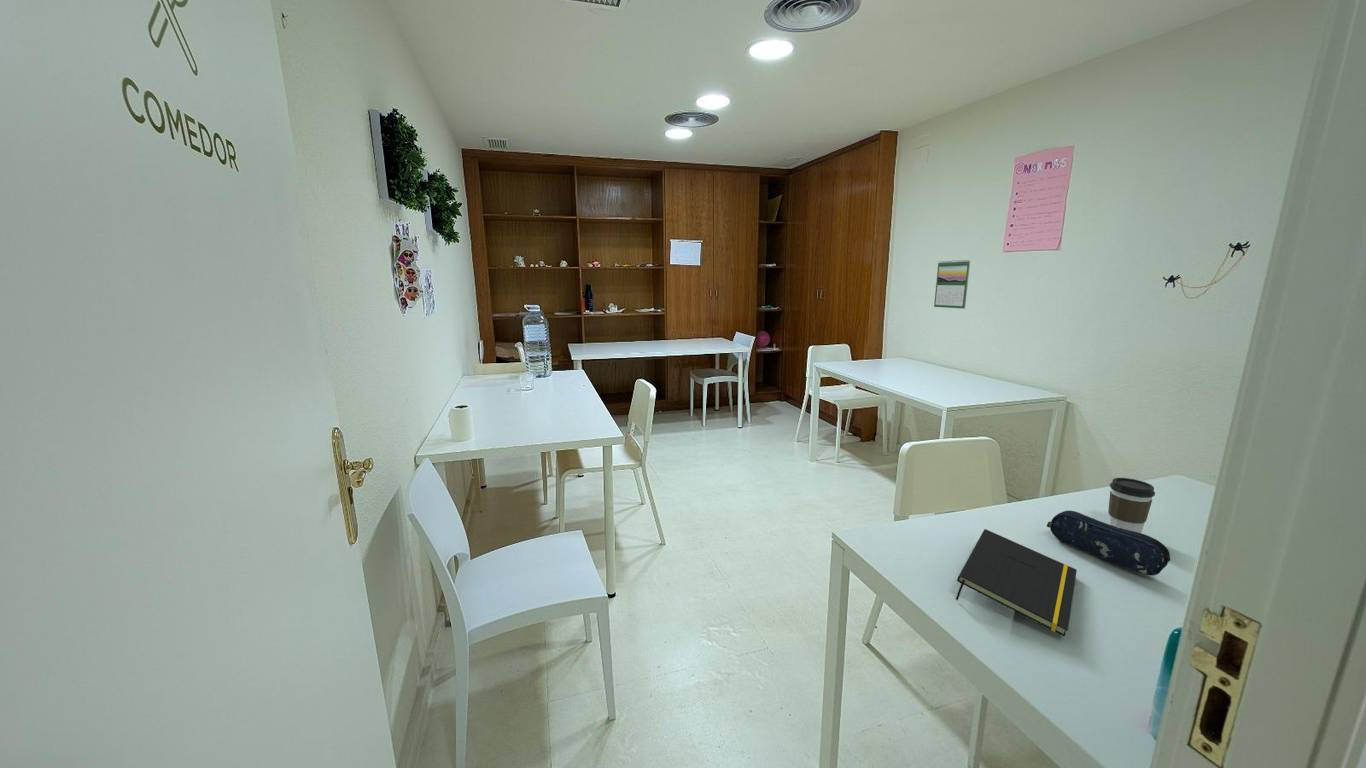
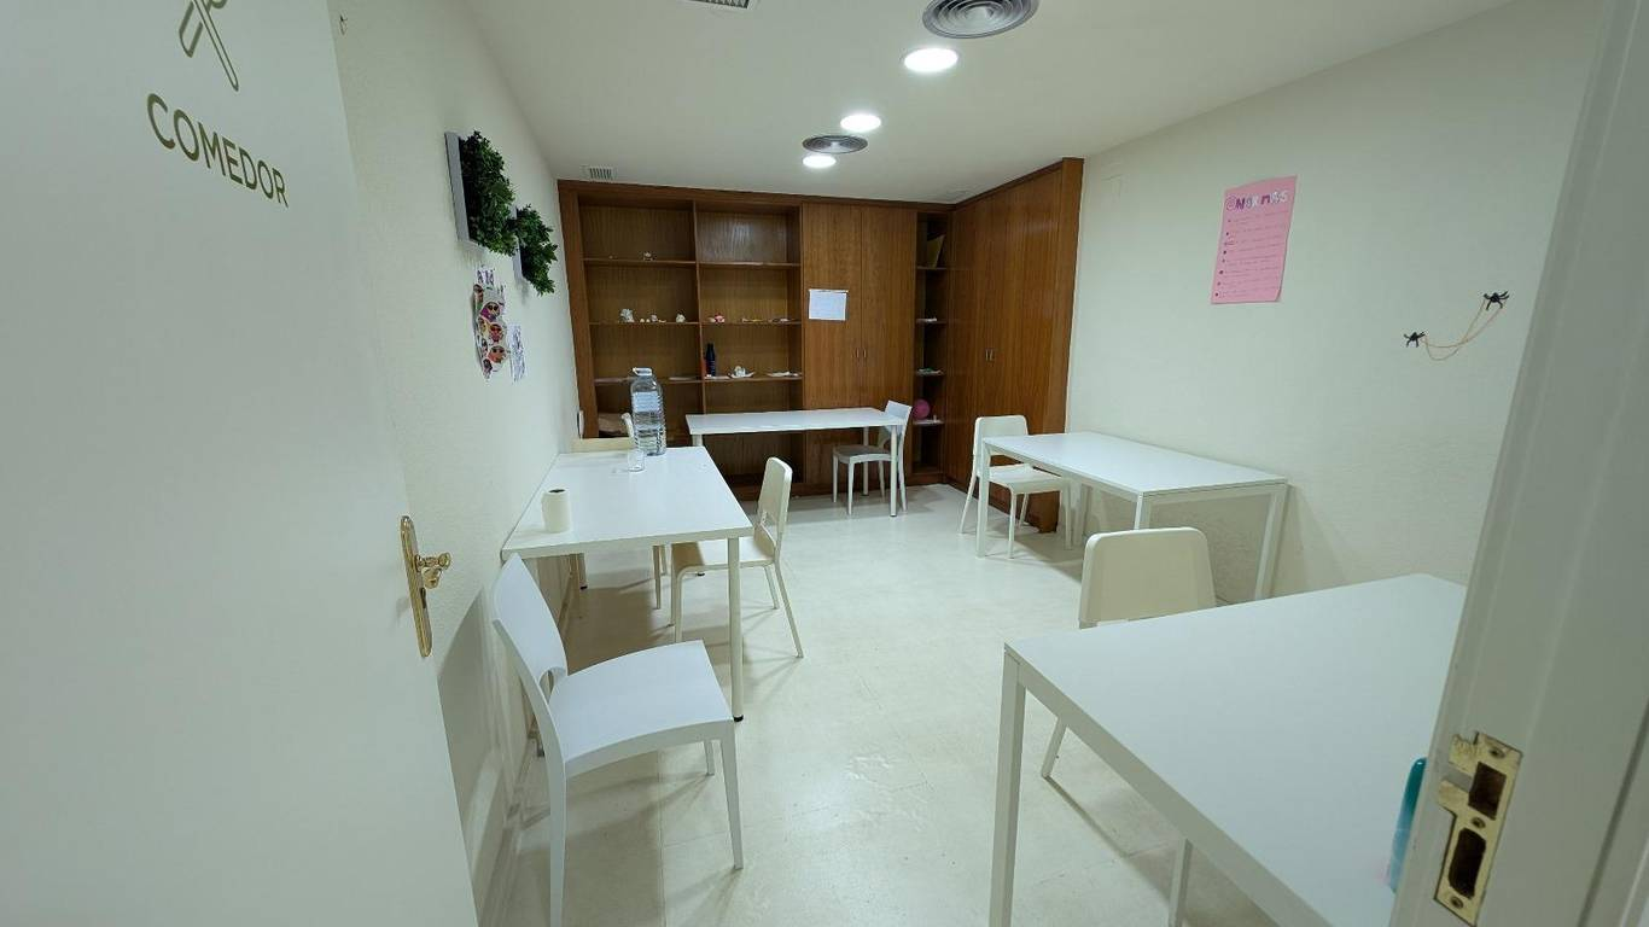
- pencil case [1046,510,1171,576]
- calendar [933,259,971,310]
- coffee cup [1107,477,1156,534]
- notepad [955,528,1078,637]
